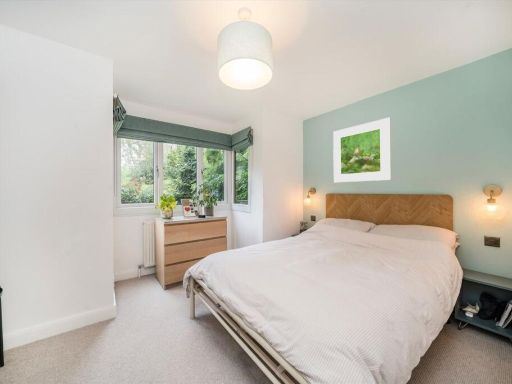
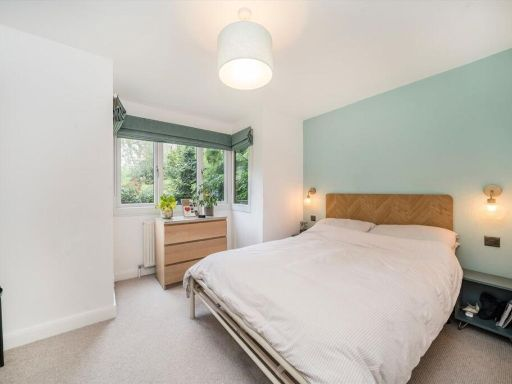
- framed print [332,116,392,183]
